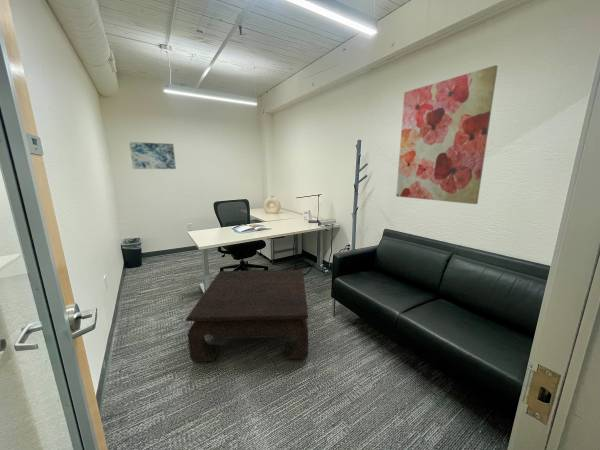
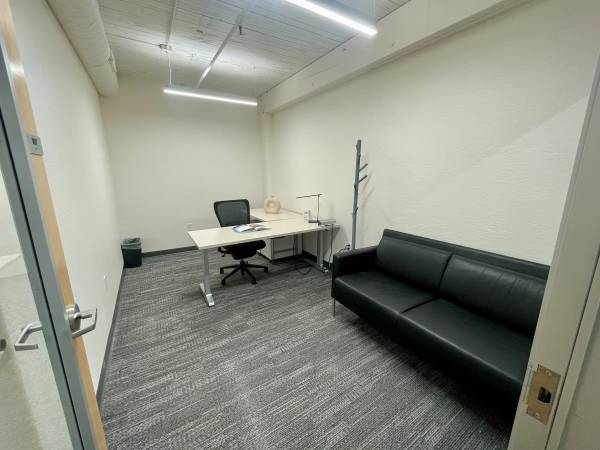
- coffee table [185,269,309,363]
- wall art [395,64,499,205]
- wall art [128,141,177,170]
